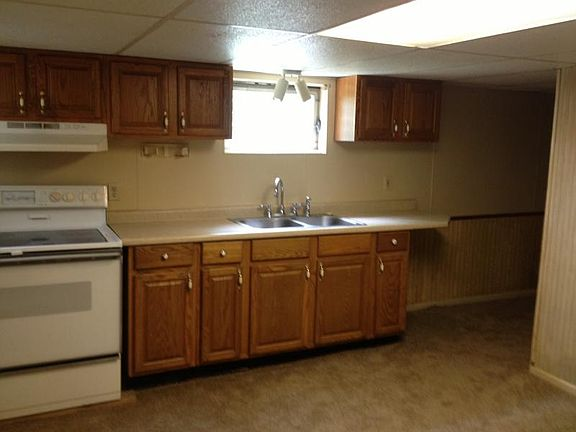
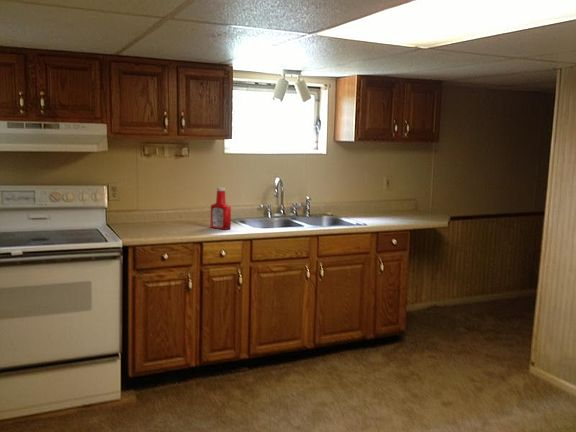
+ soap bottle [210,187,232,231]
